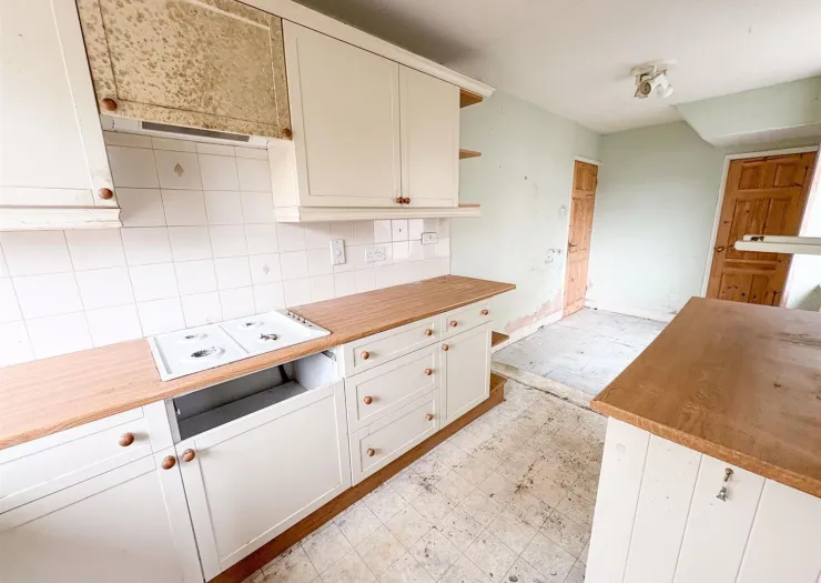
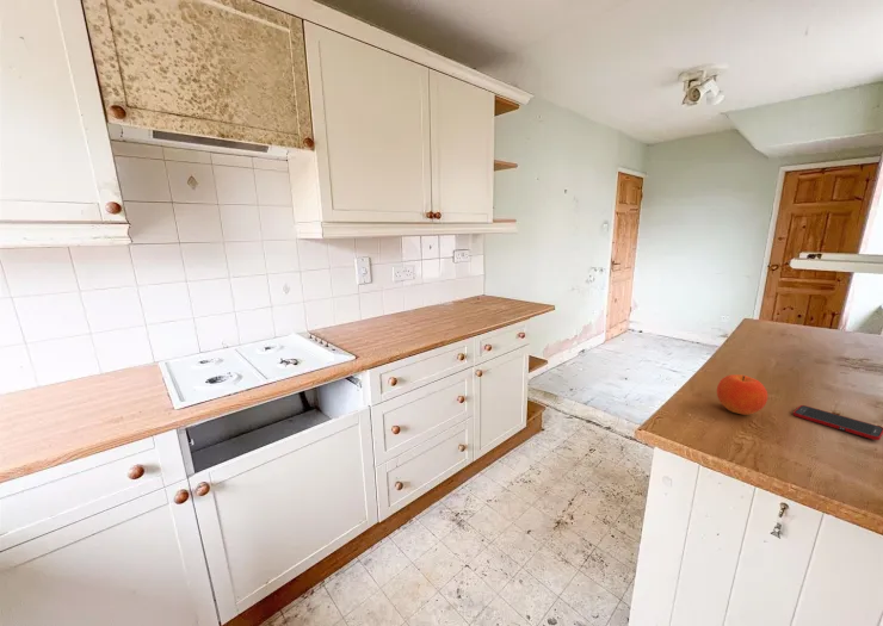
+ fruit [716,373,768,416]
+ cell phone [792,404,883,441]
